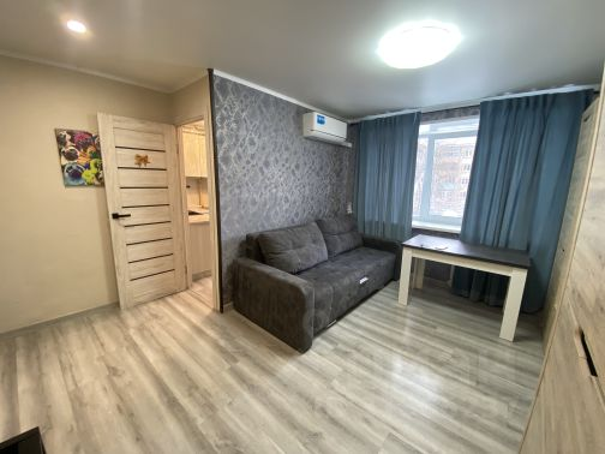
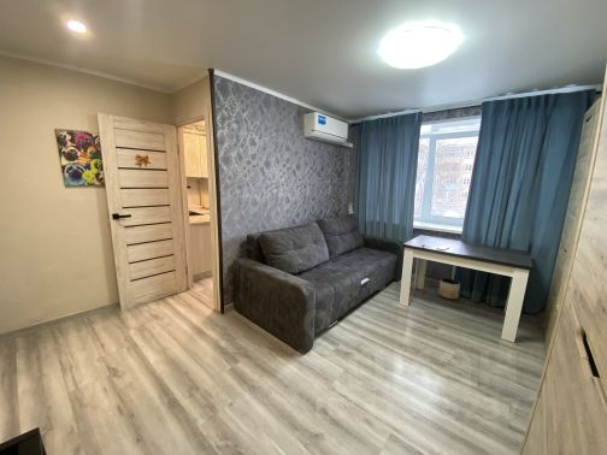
+ planter [437,277,461,300]
